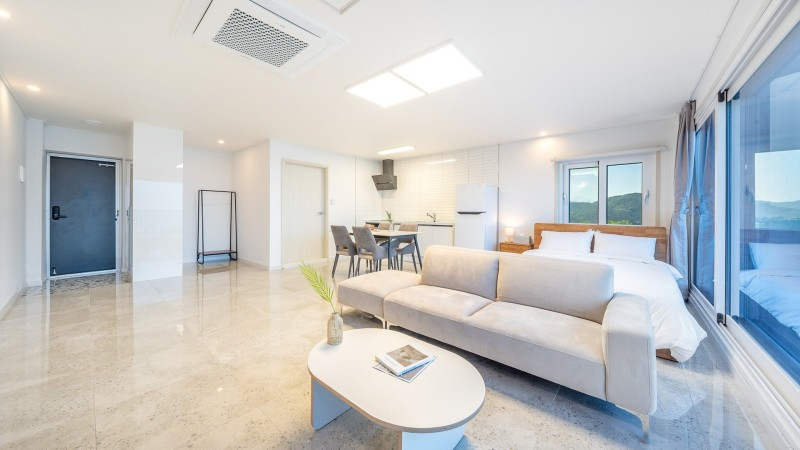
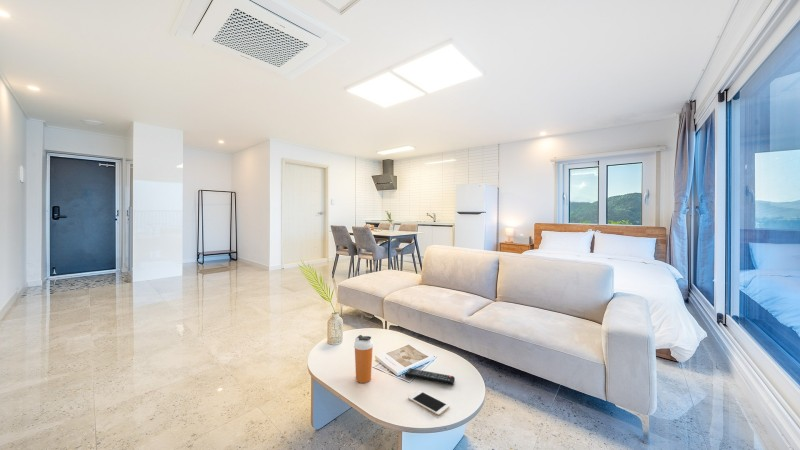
+ cell phone [407,389,451,416]
+ remote control [404,367,456,386]
+ shaker bottle [353,334,374,384]
